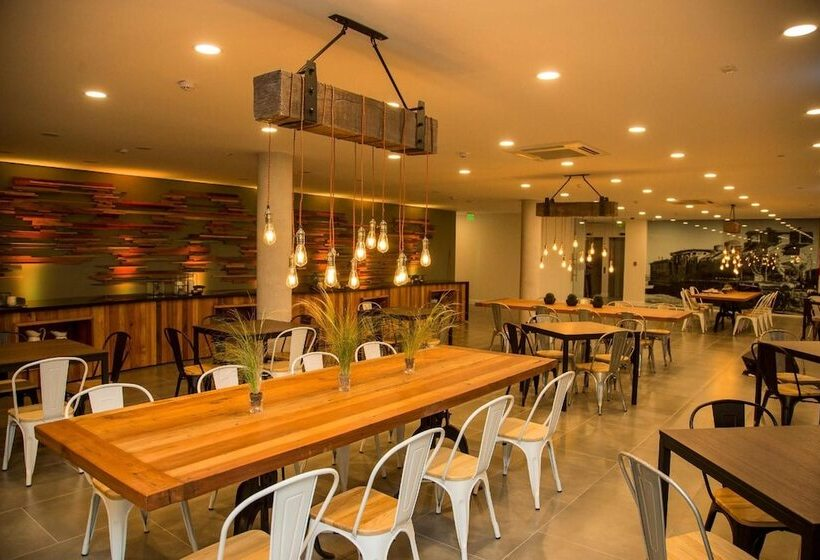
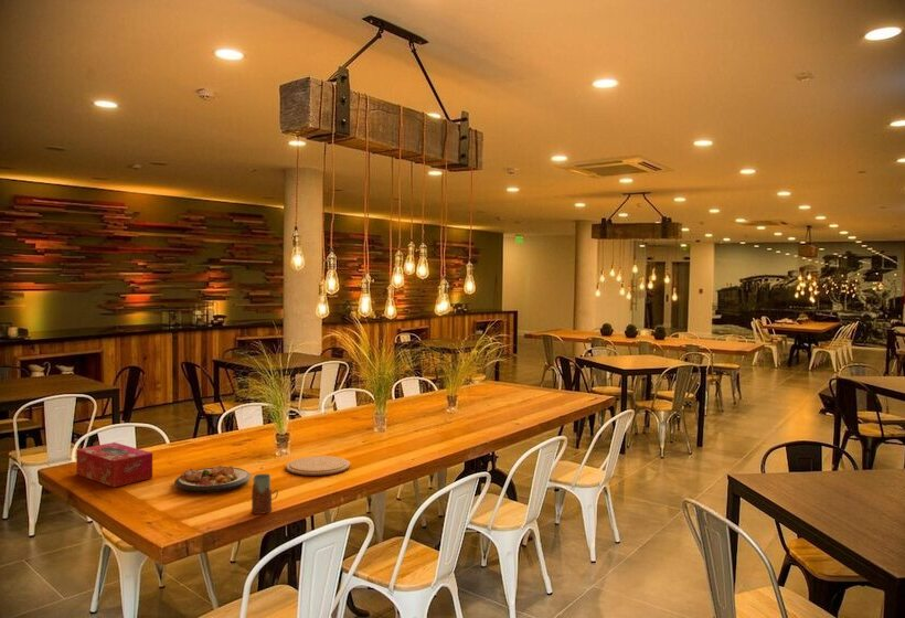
+ plate [173,464,253,493]
+ drinking glass [251,472,279,515]
+ tissue box [75,441,153,488]
+ plate [285,455,351,477]
